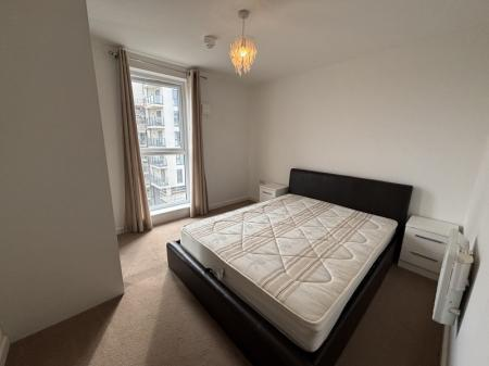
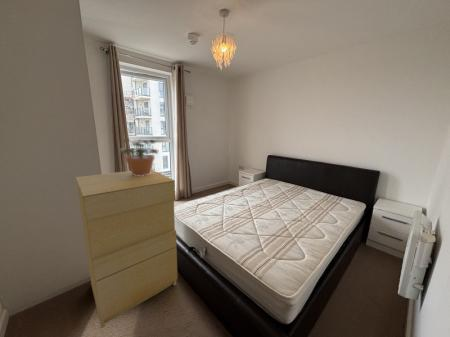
+ potted plant [118,137,160,176]
+ cabinet [75,169,178,329]
